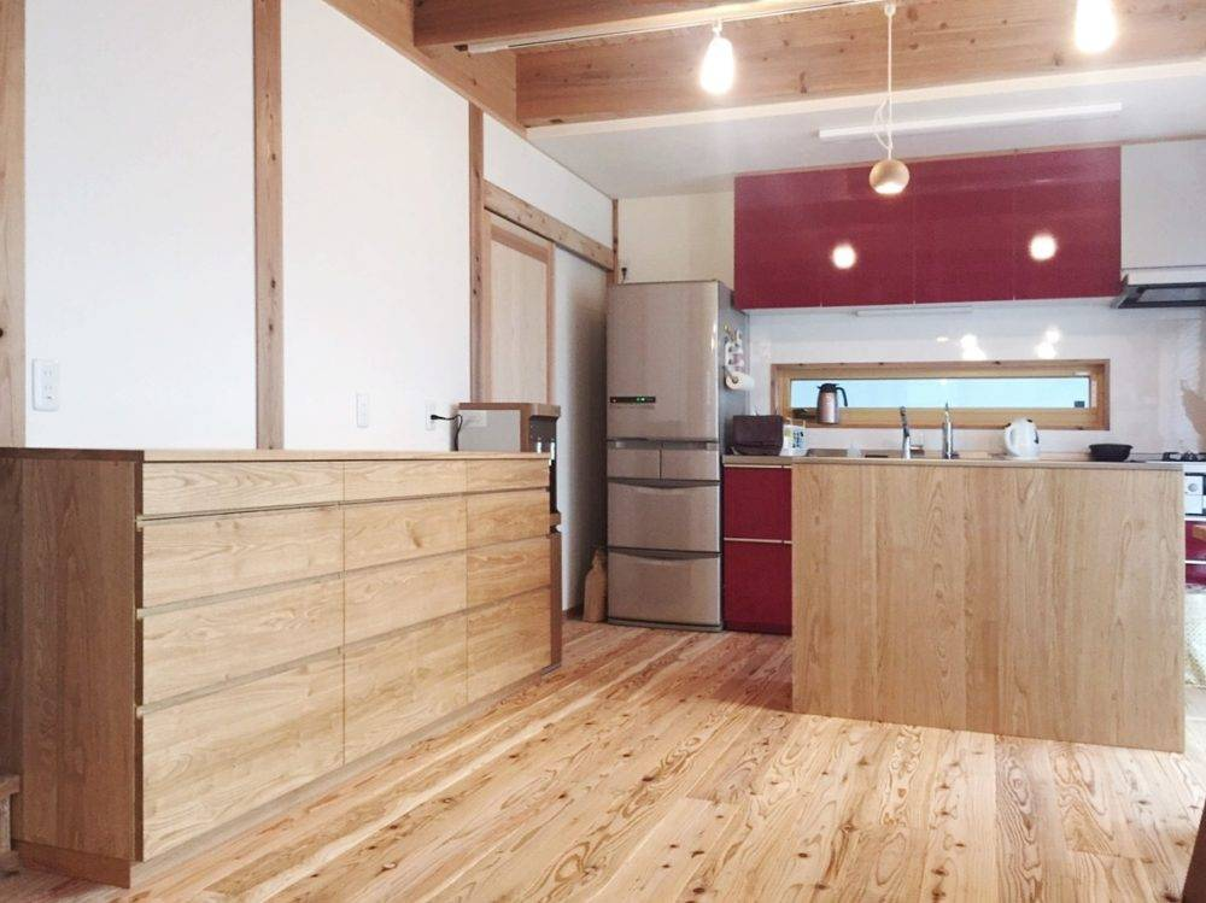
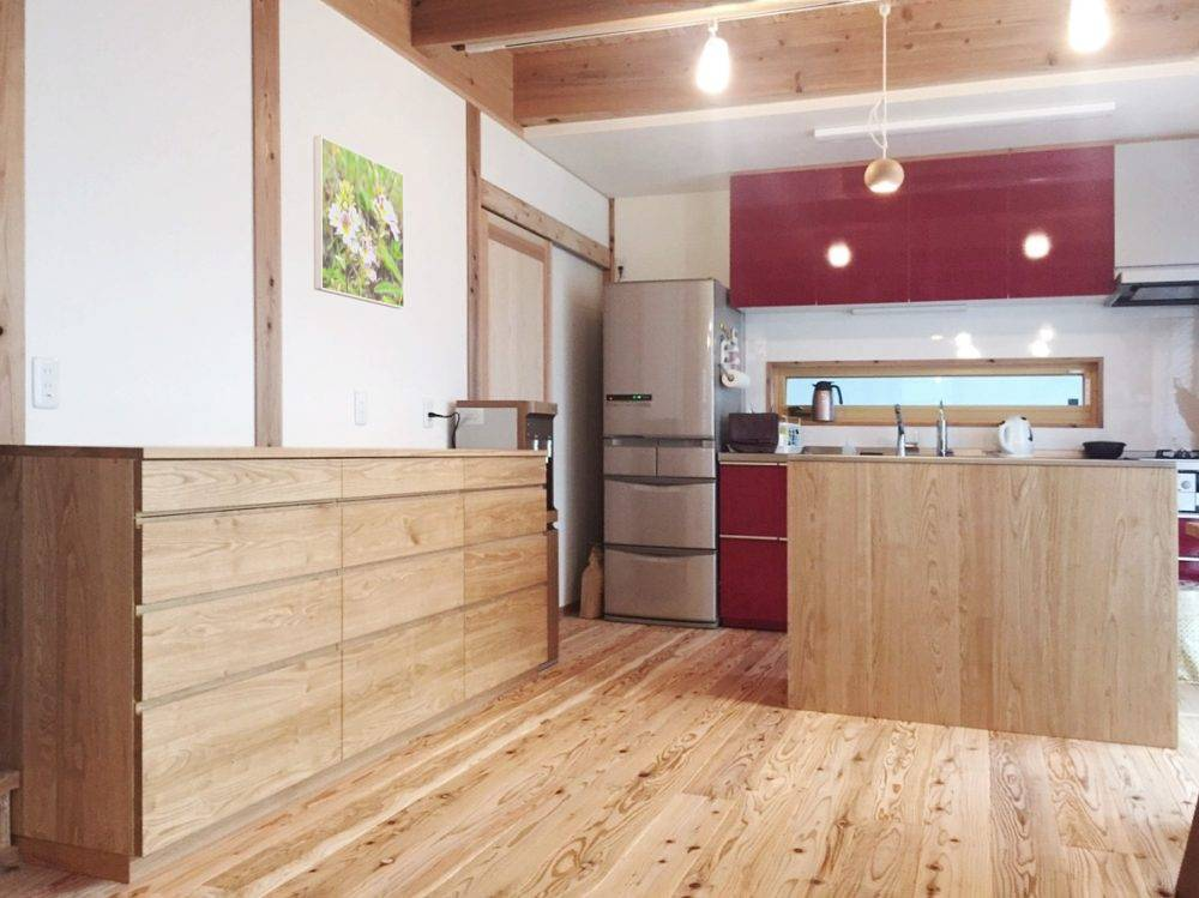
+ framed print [313,134,405,311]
